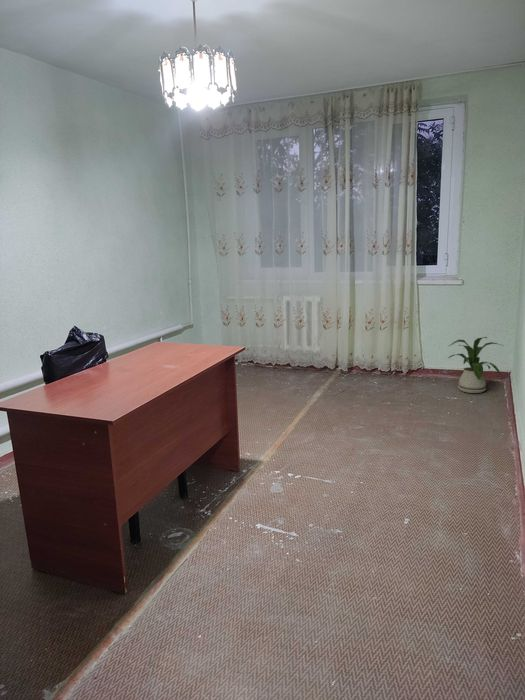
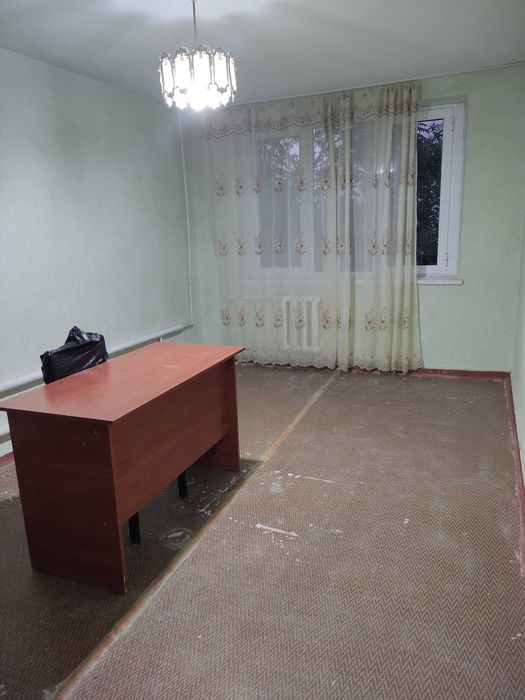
- house plant [448,336,504,394]
